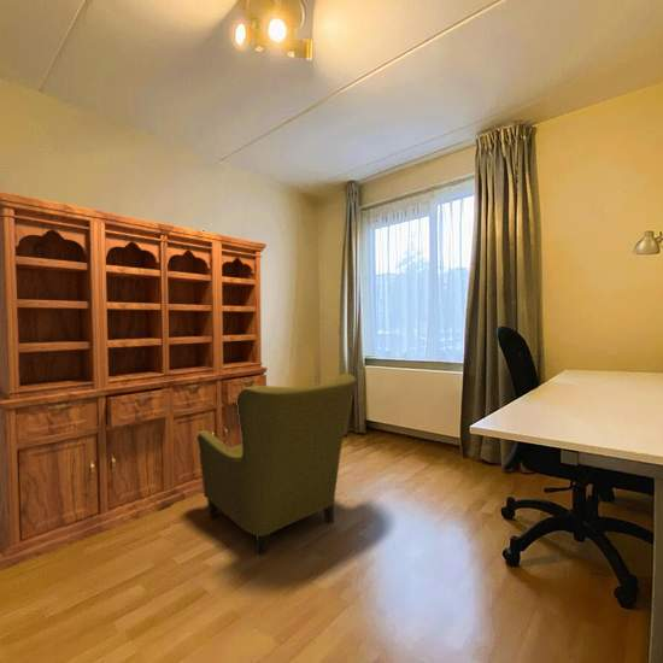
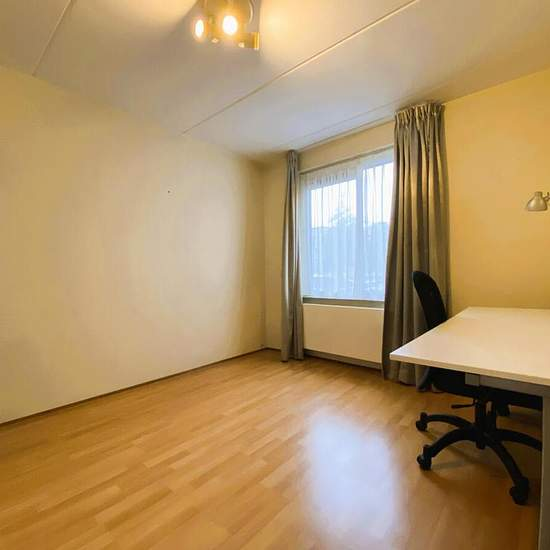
- bookcase [0,190,269,571]
- armchair [196,372,358,558]
